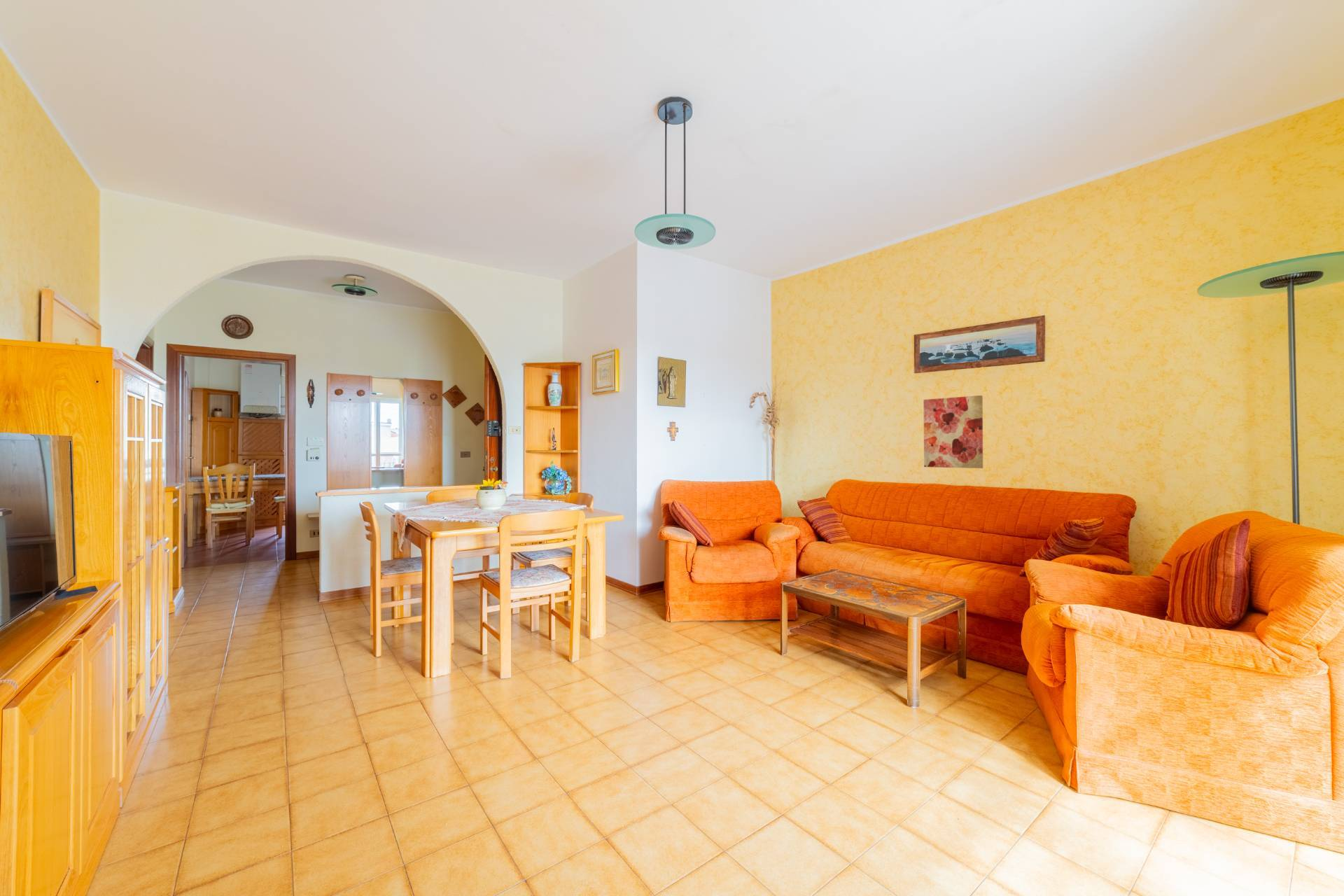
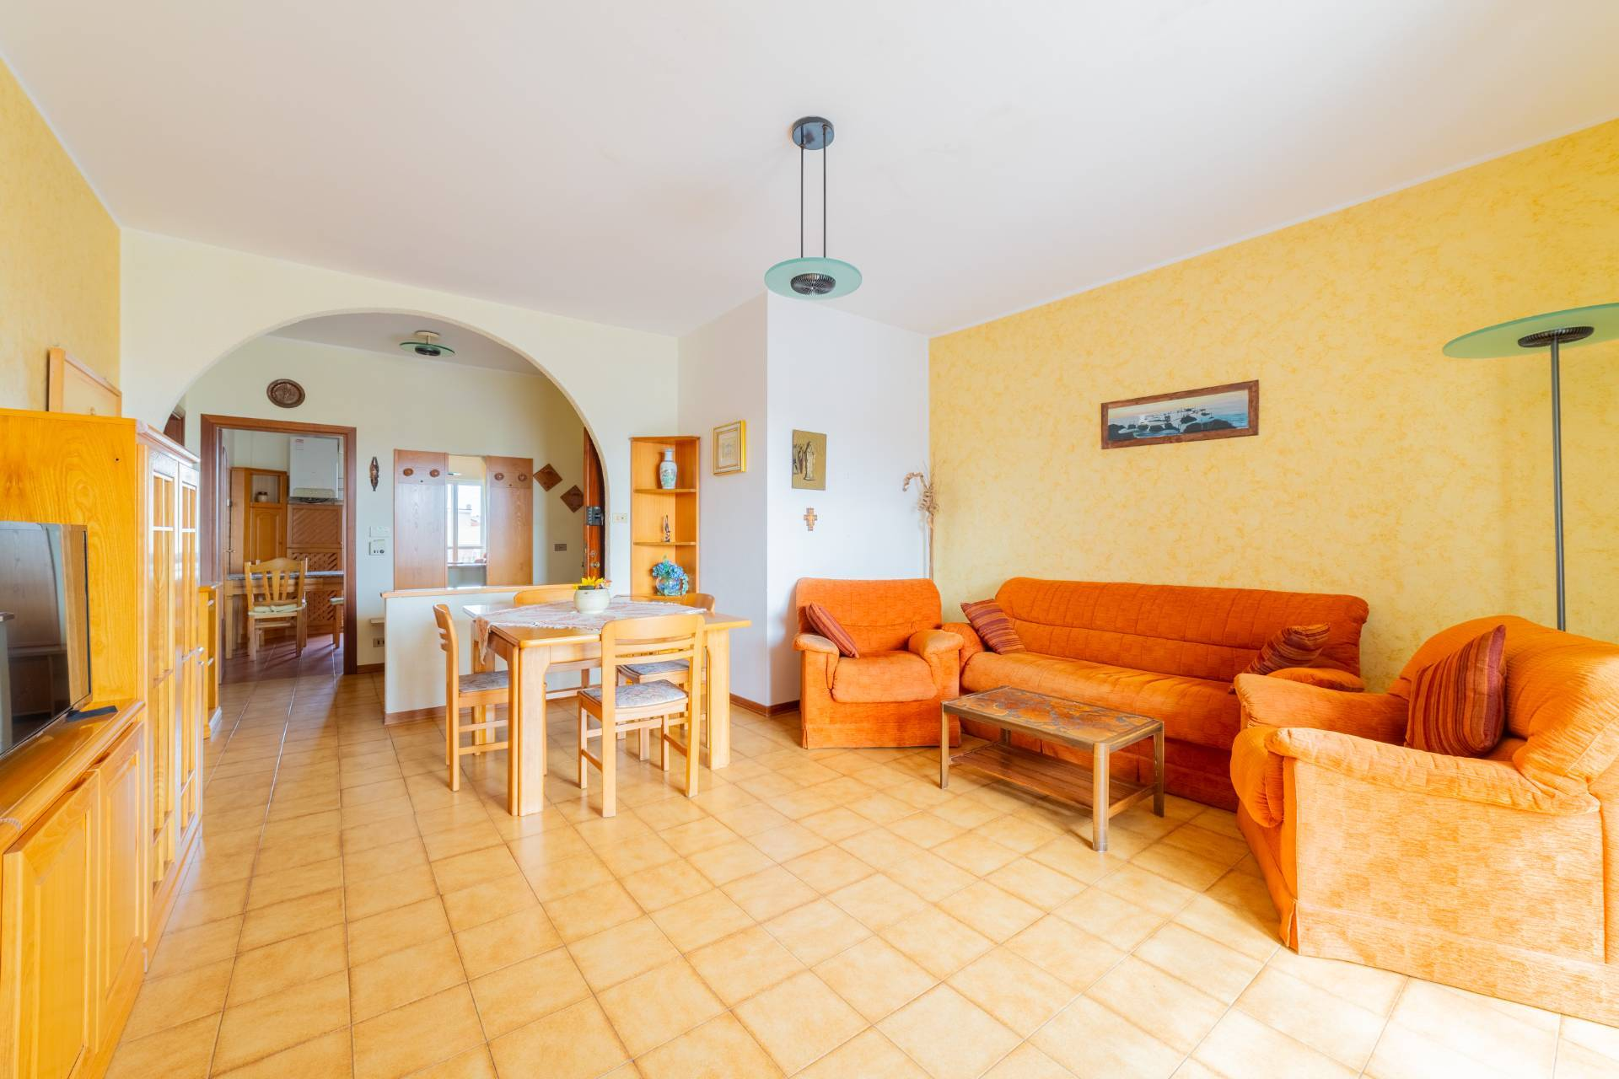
- wall art [923,395,984,469]
